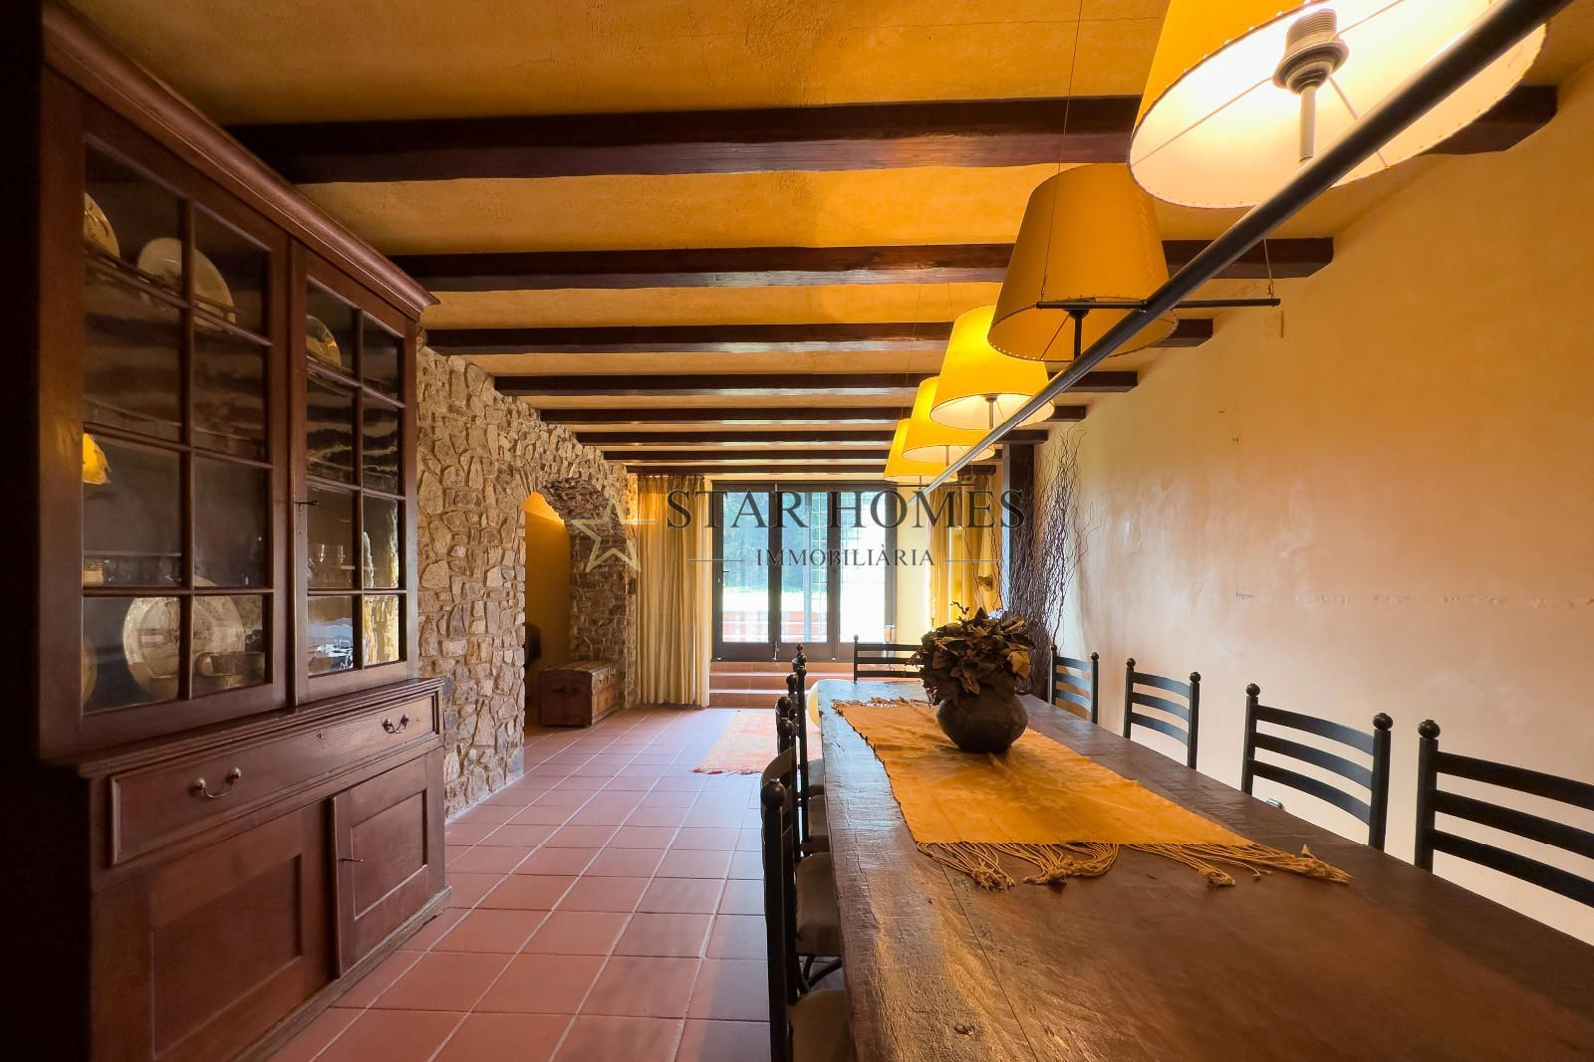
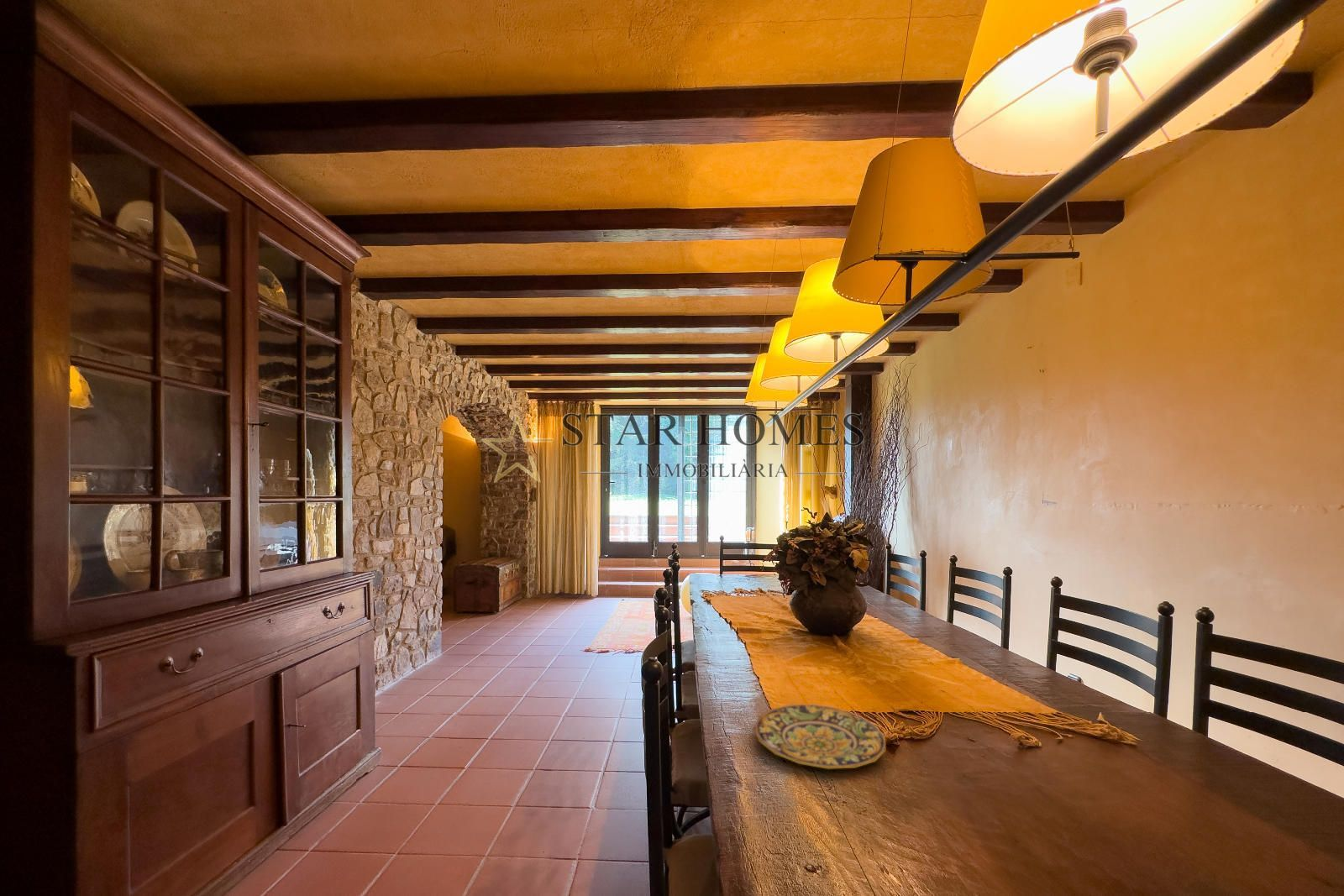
+ plate [753,704,887,770]
